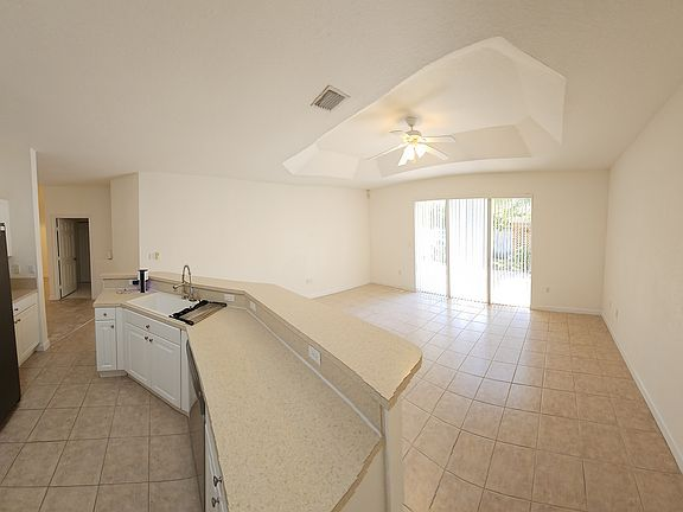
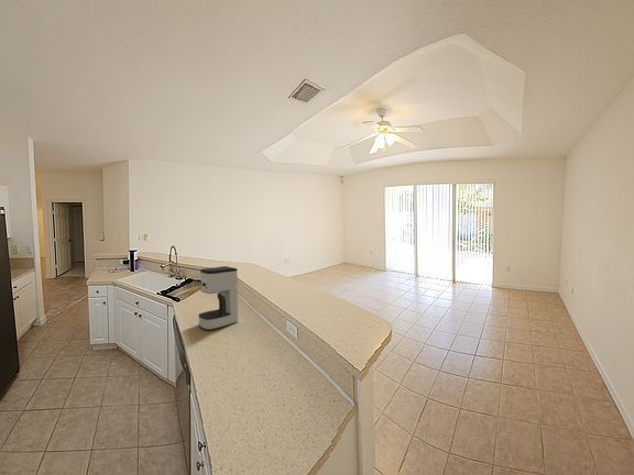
+ coffee maker [197,265,239,331]
